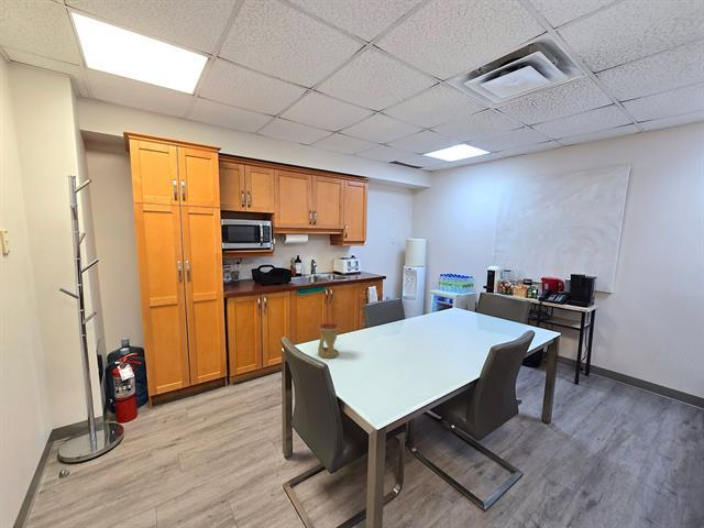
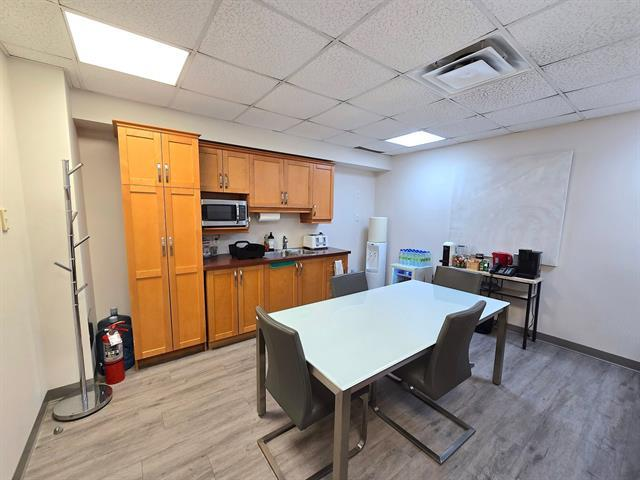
- oil burner [317,322,340,360]
